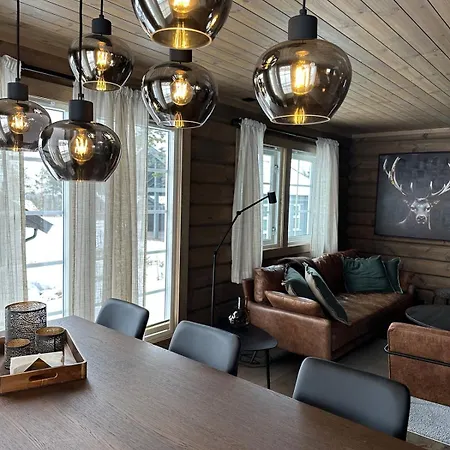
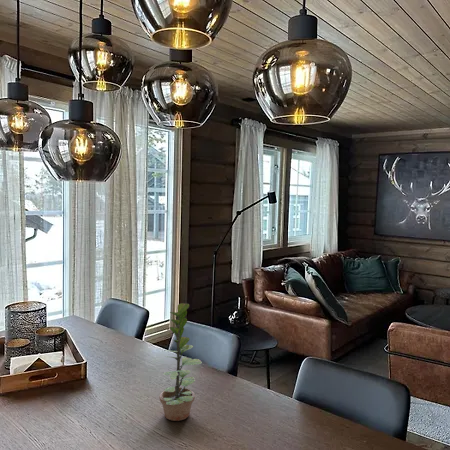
+ plant [159,302,203,422]
